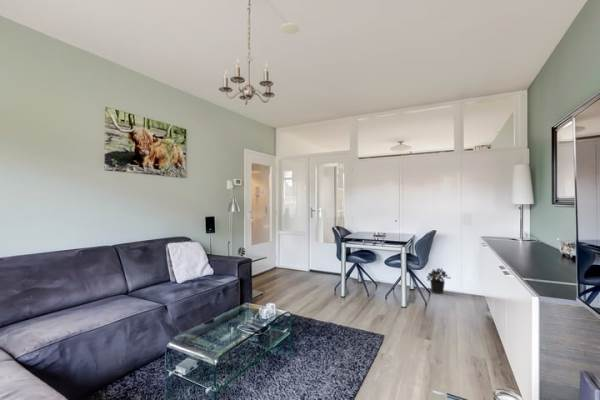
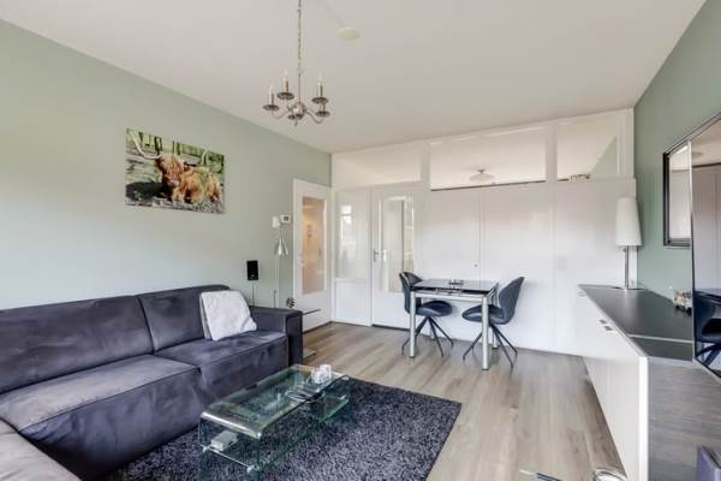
- potted plant [426,267,452,295]
